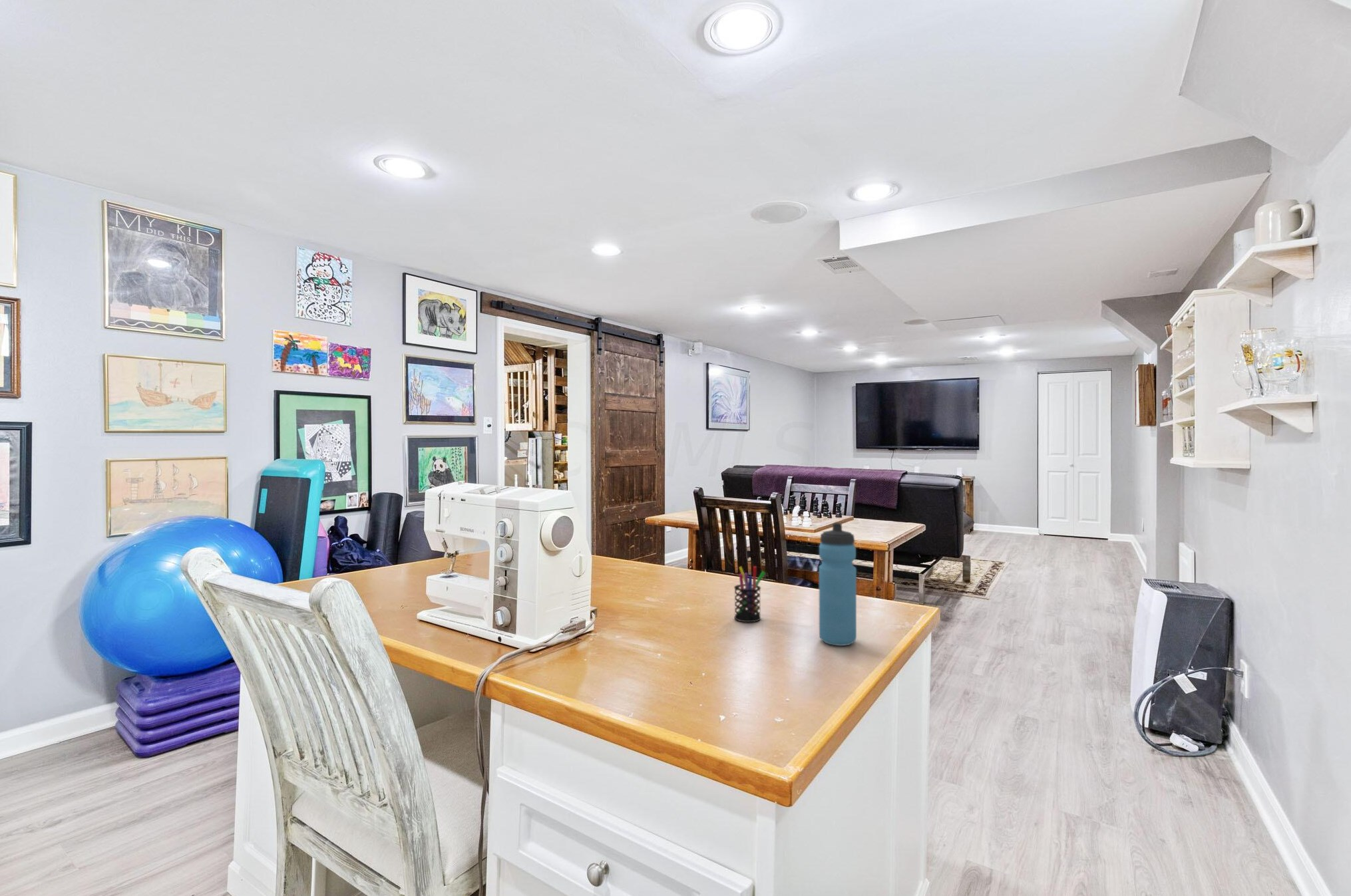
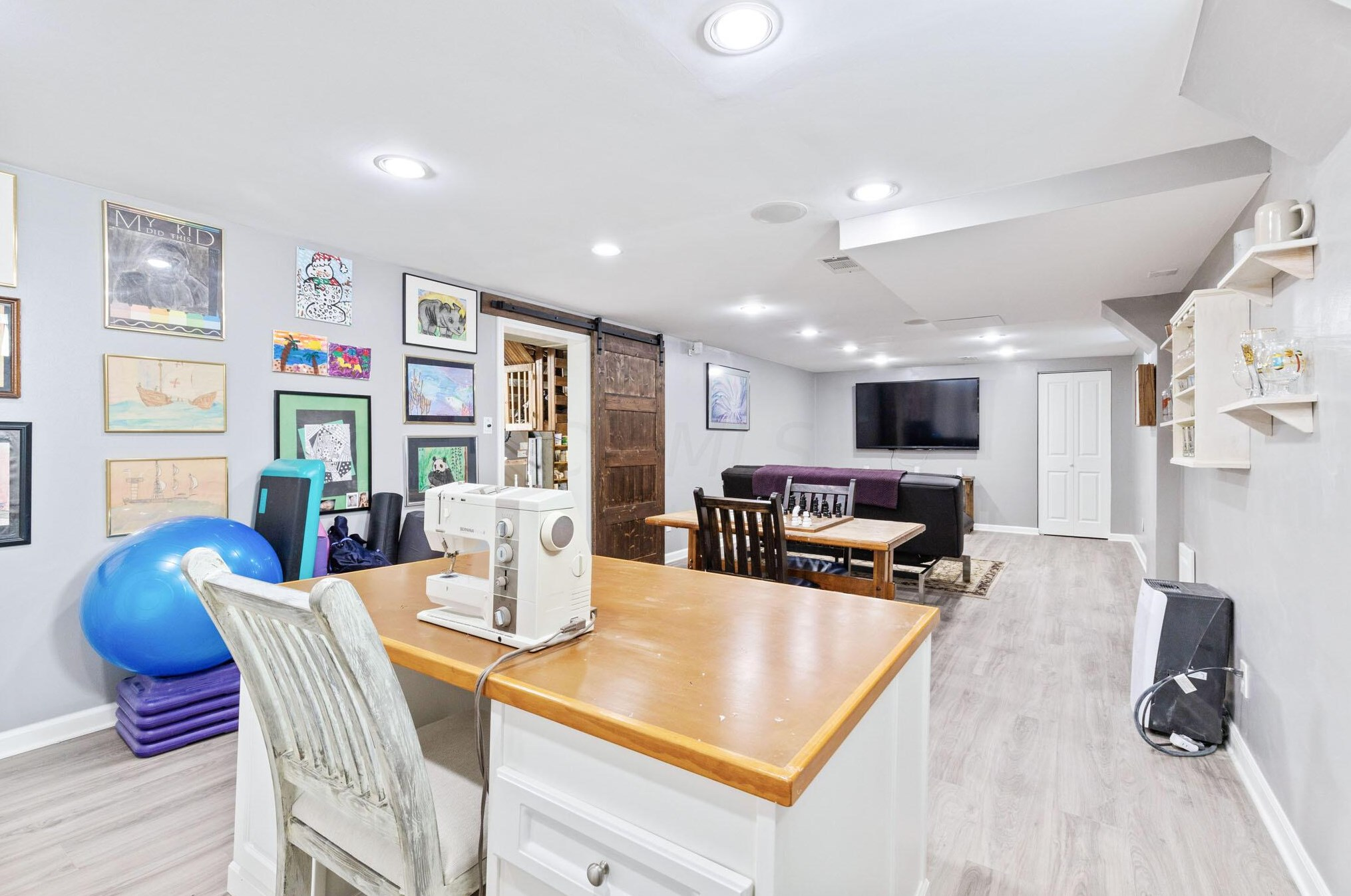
- pen holder [733,565,766,623]
- water bottle [819,522,857,647]
